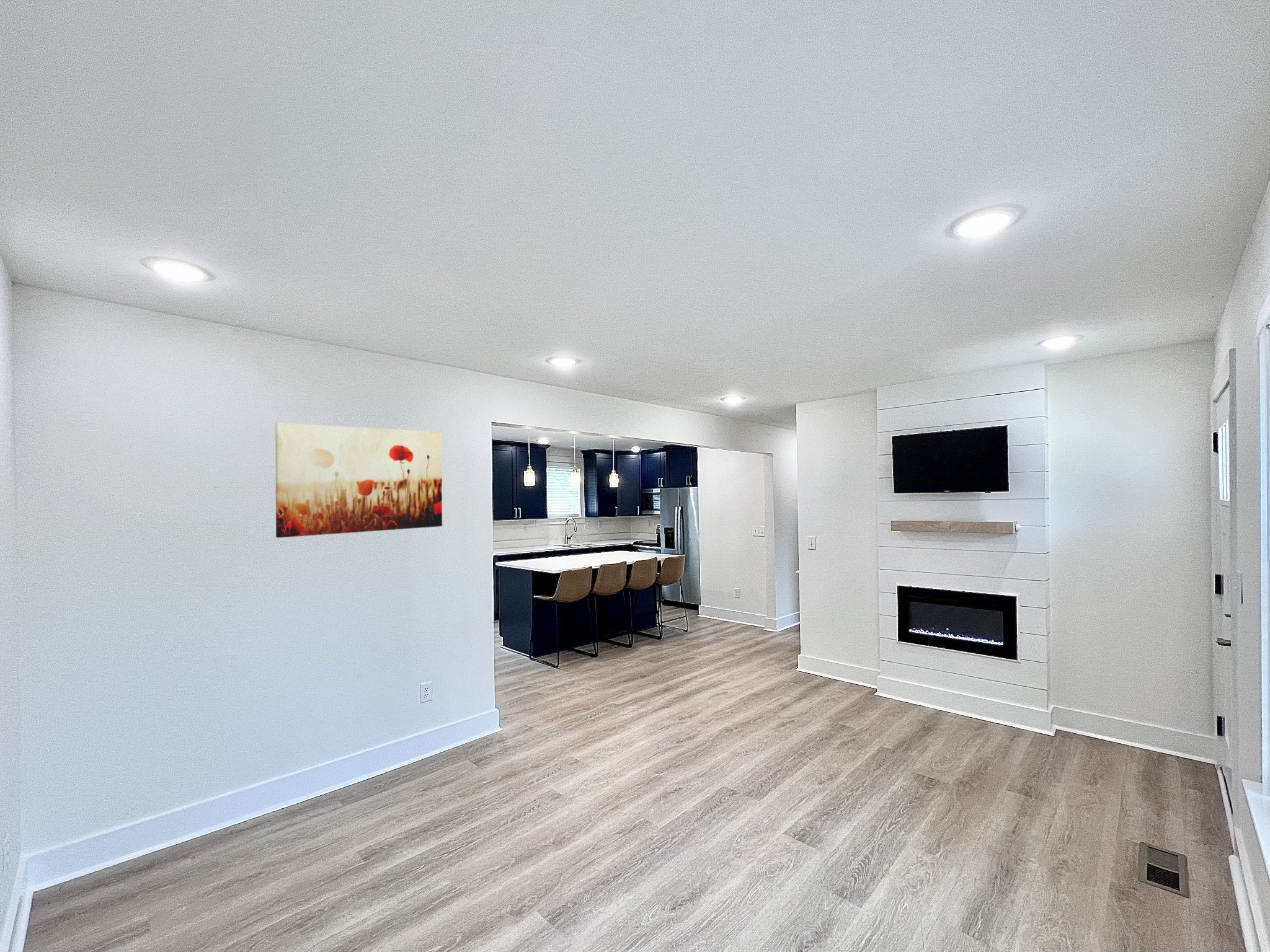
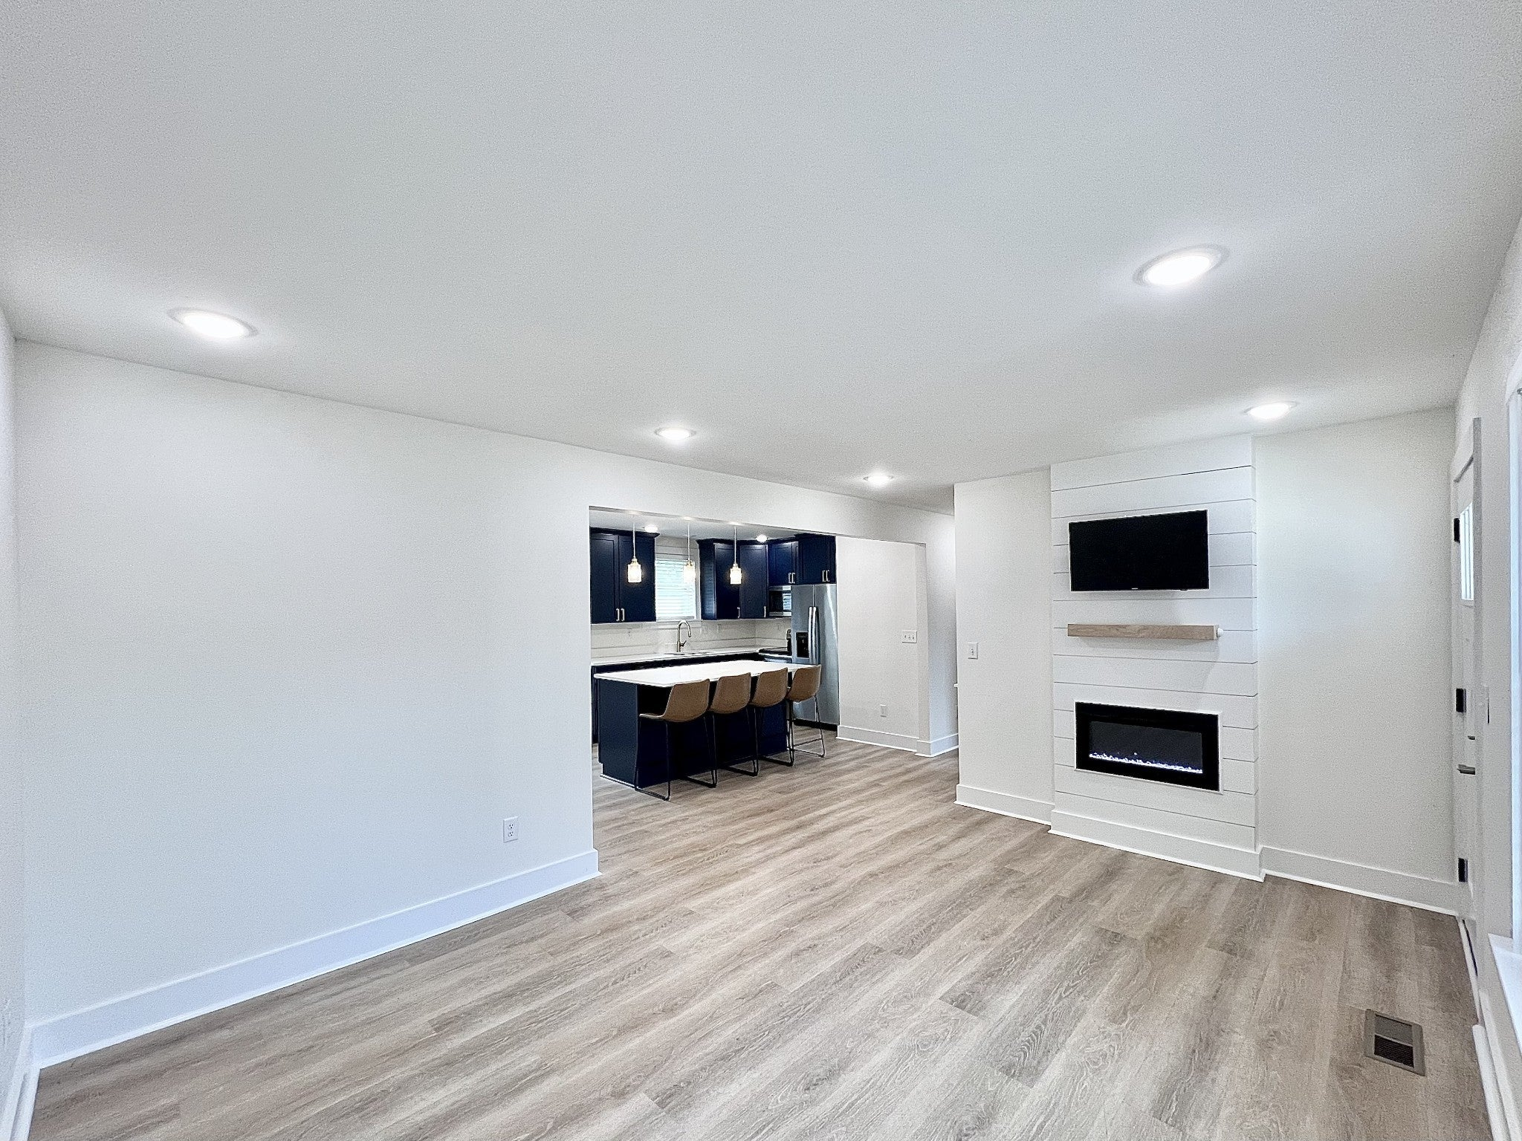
- wall art [275,422,443,539]
